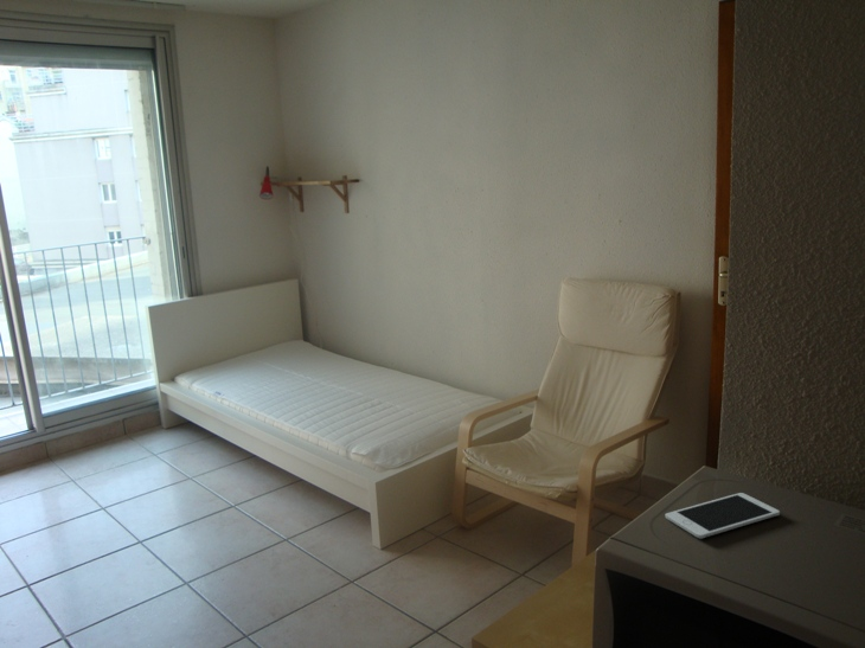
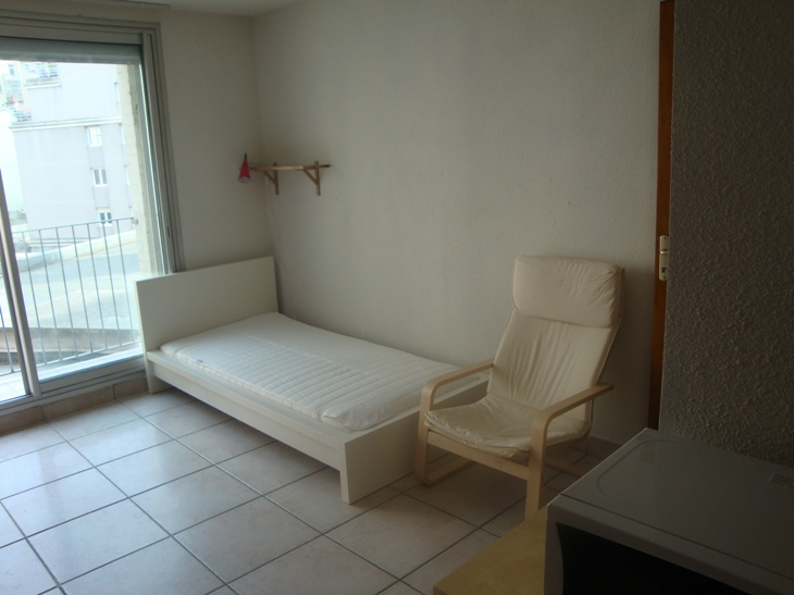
- cell phone [665,492,781,540]
